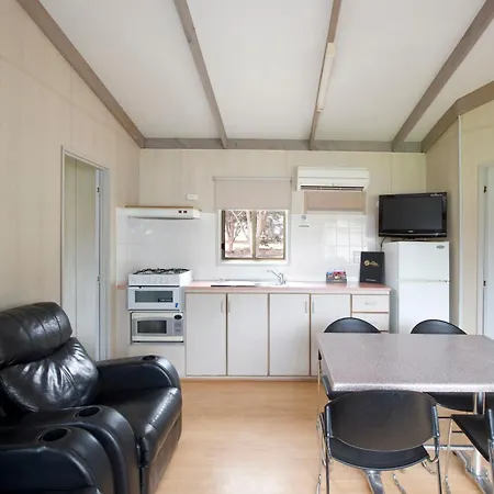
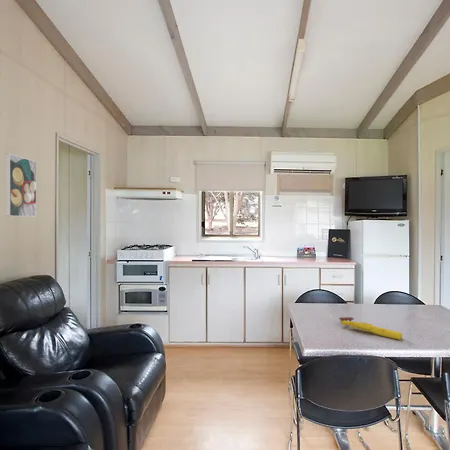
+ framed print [4,153,37,218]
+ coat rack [338,316,403,341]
